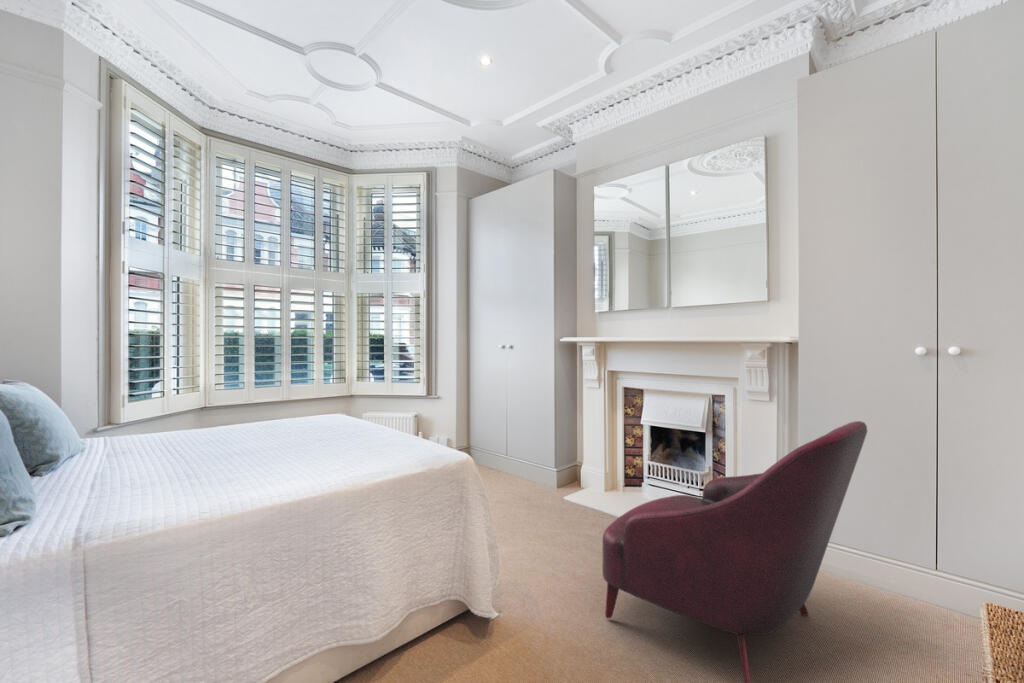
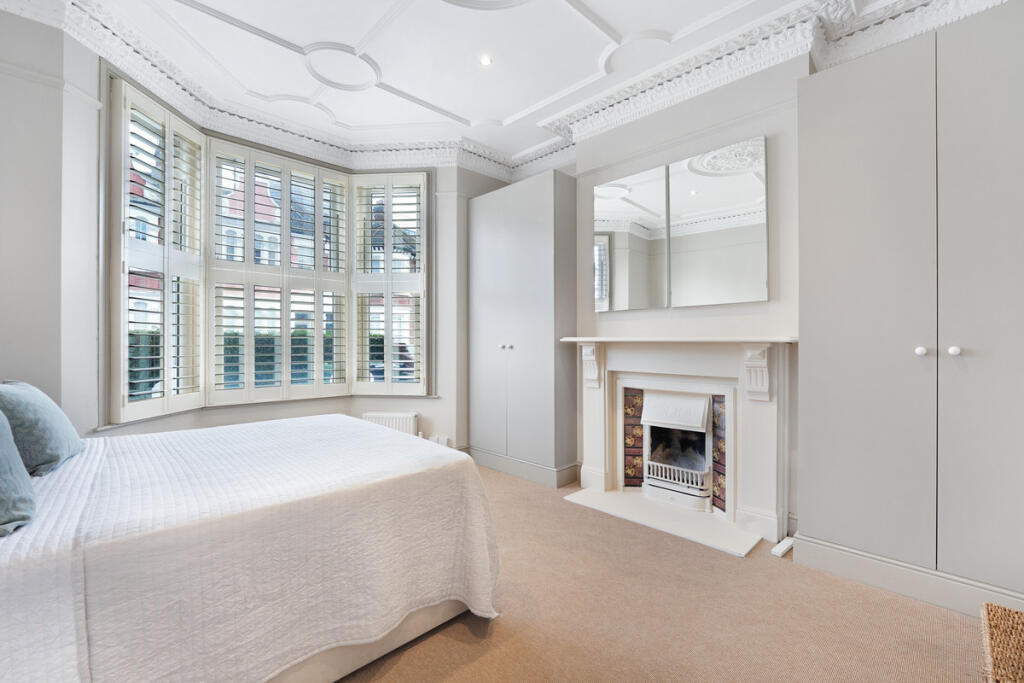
- armchair [602,420,868,683]
